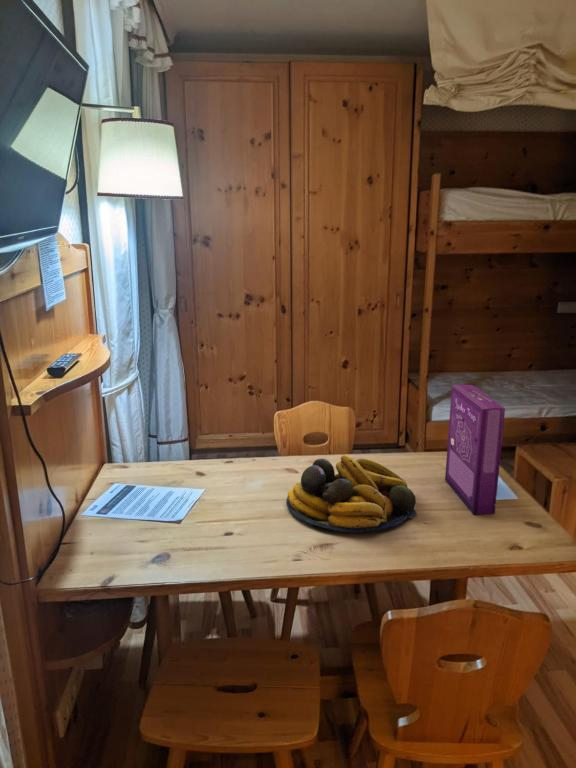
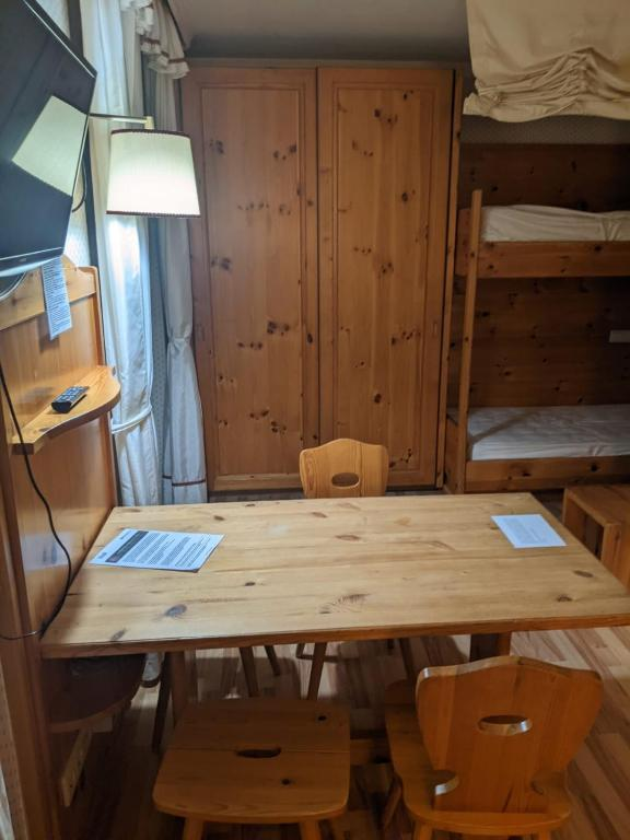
- fruit bowl [285,454,418,534]
- cereal box [444,384,506,516]
